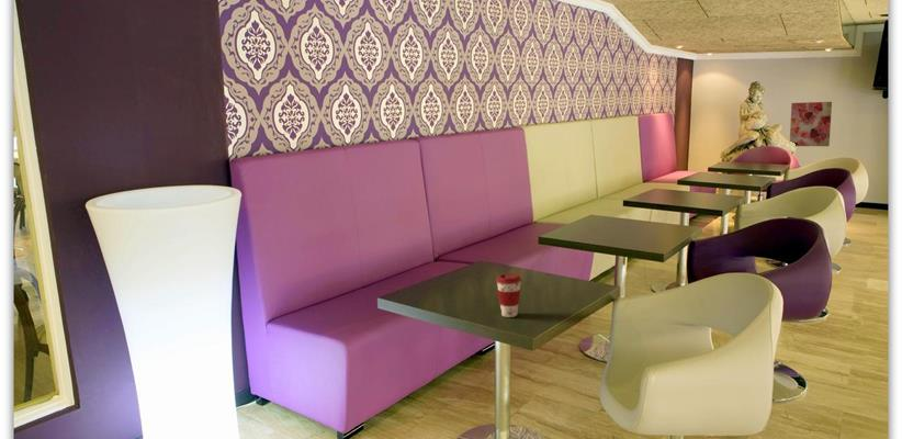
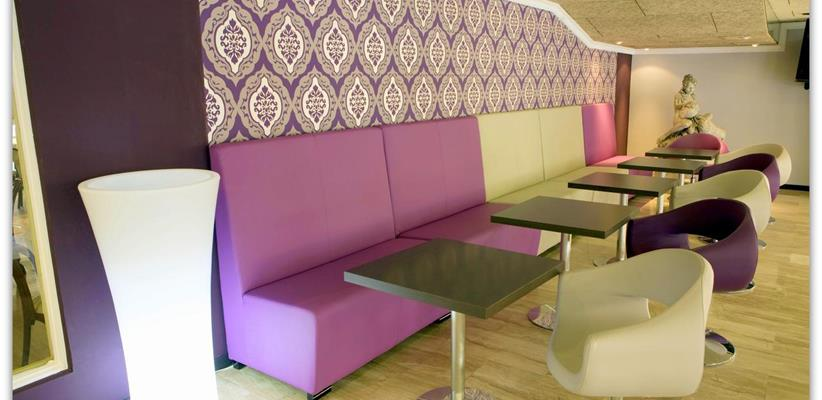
- coffee cup [495,272,522,318]
- wall art [789,101,833,147]
